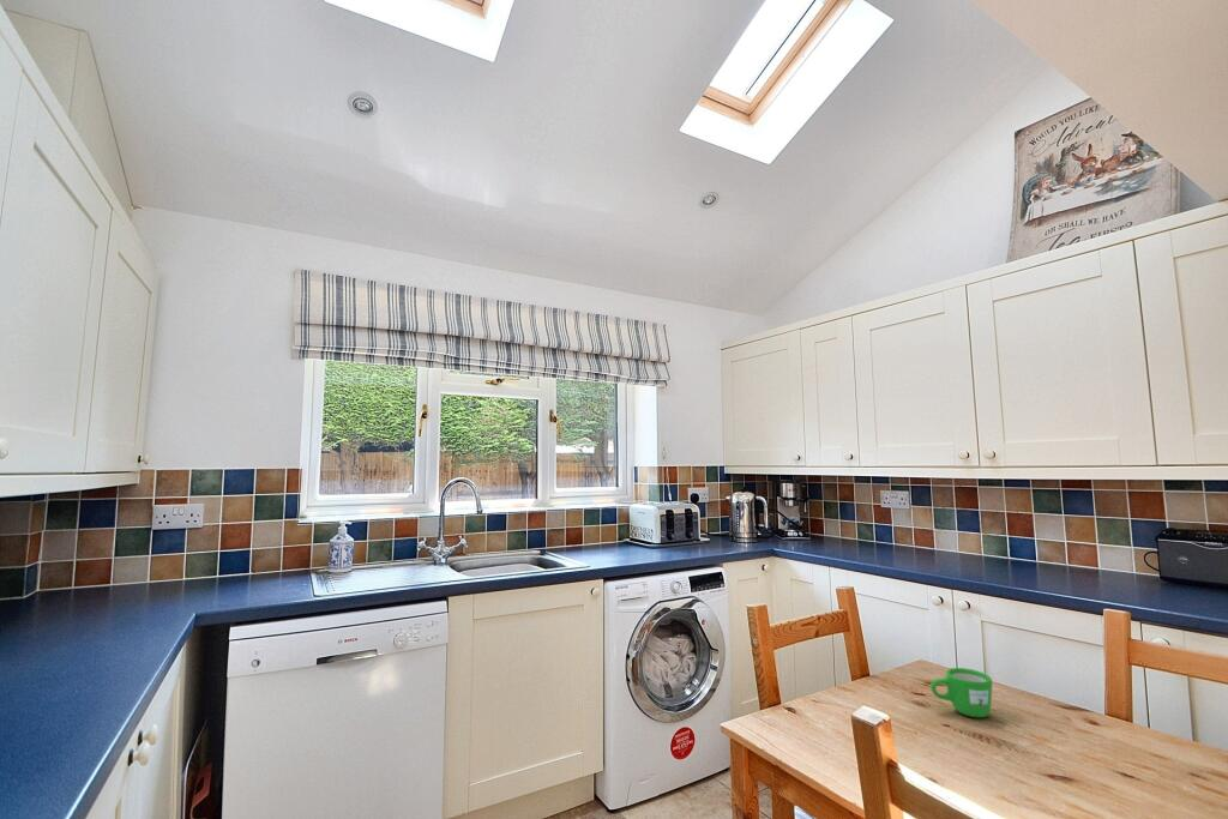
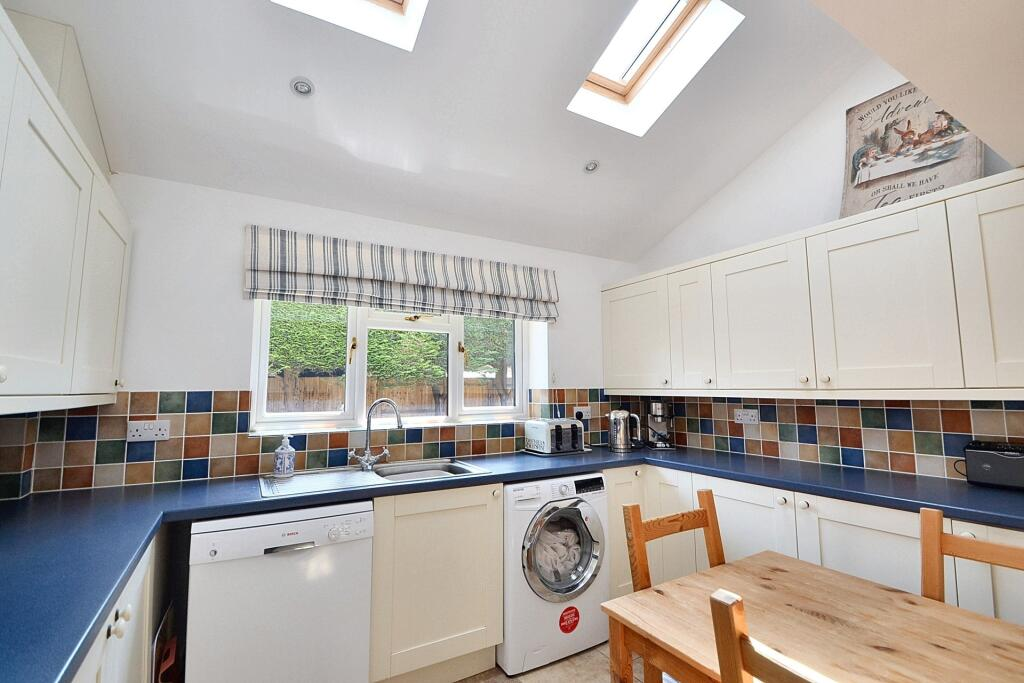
- mug [929,667,993,718]
